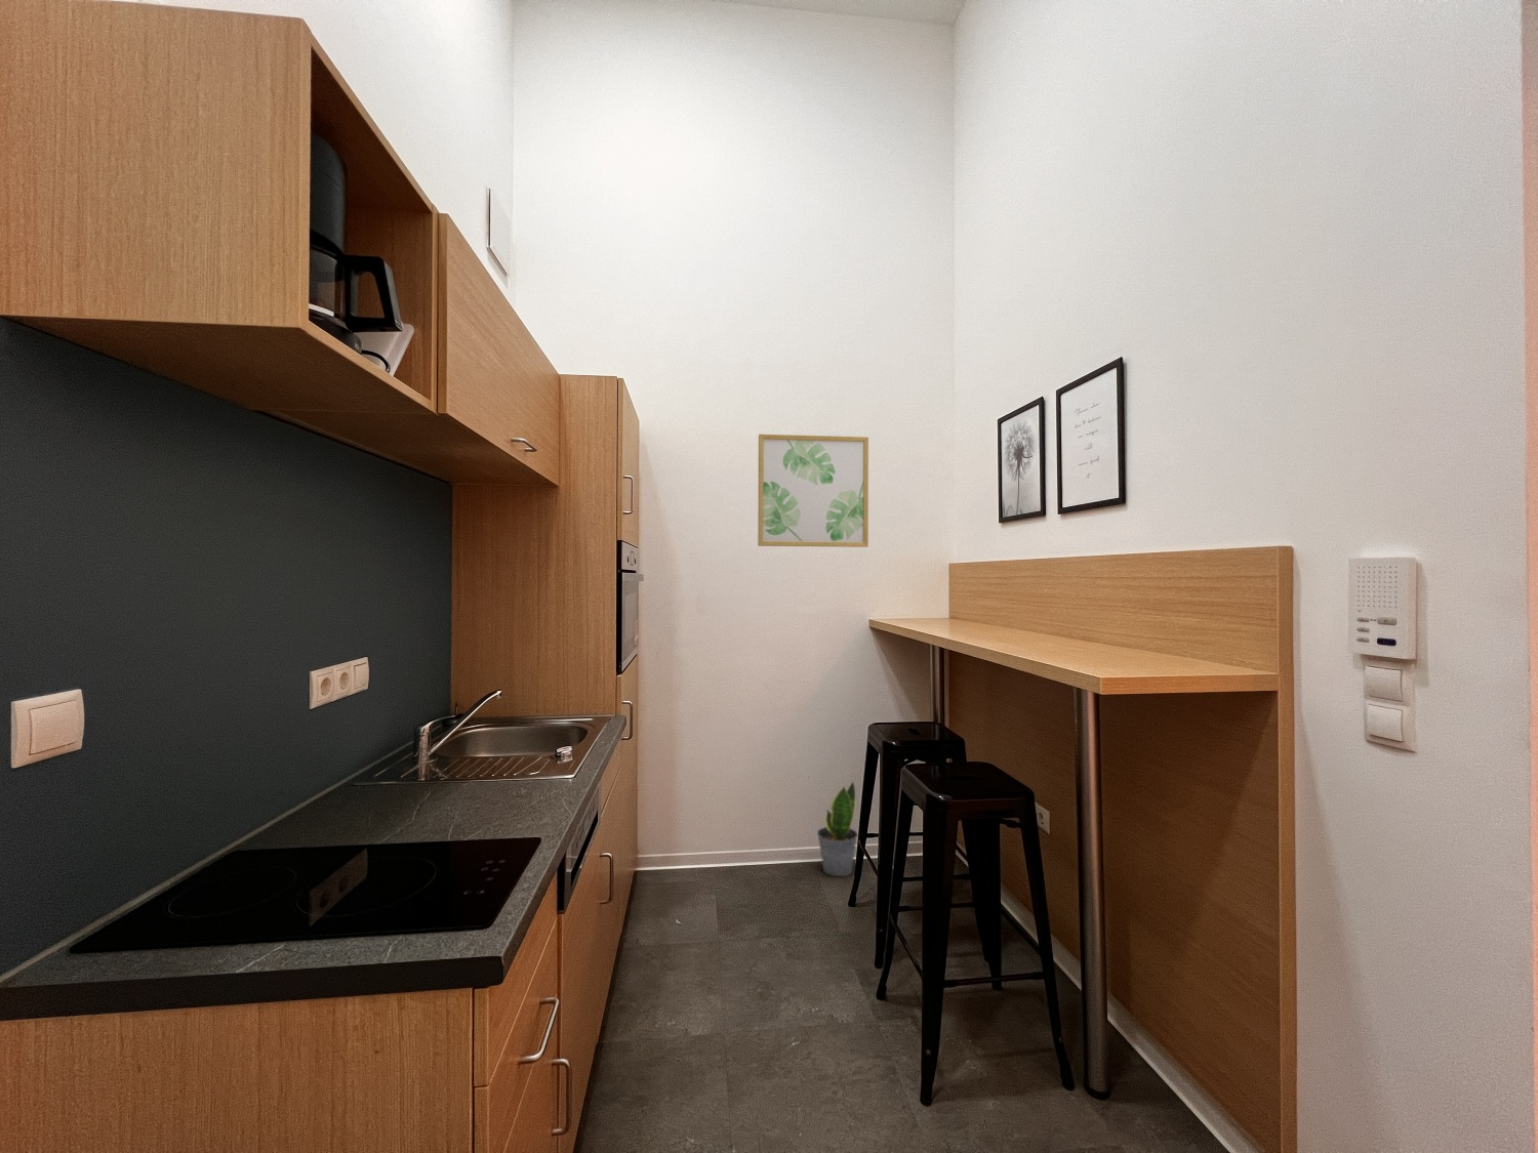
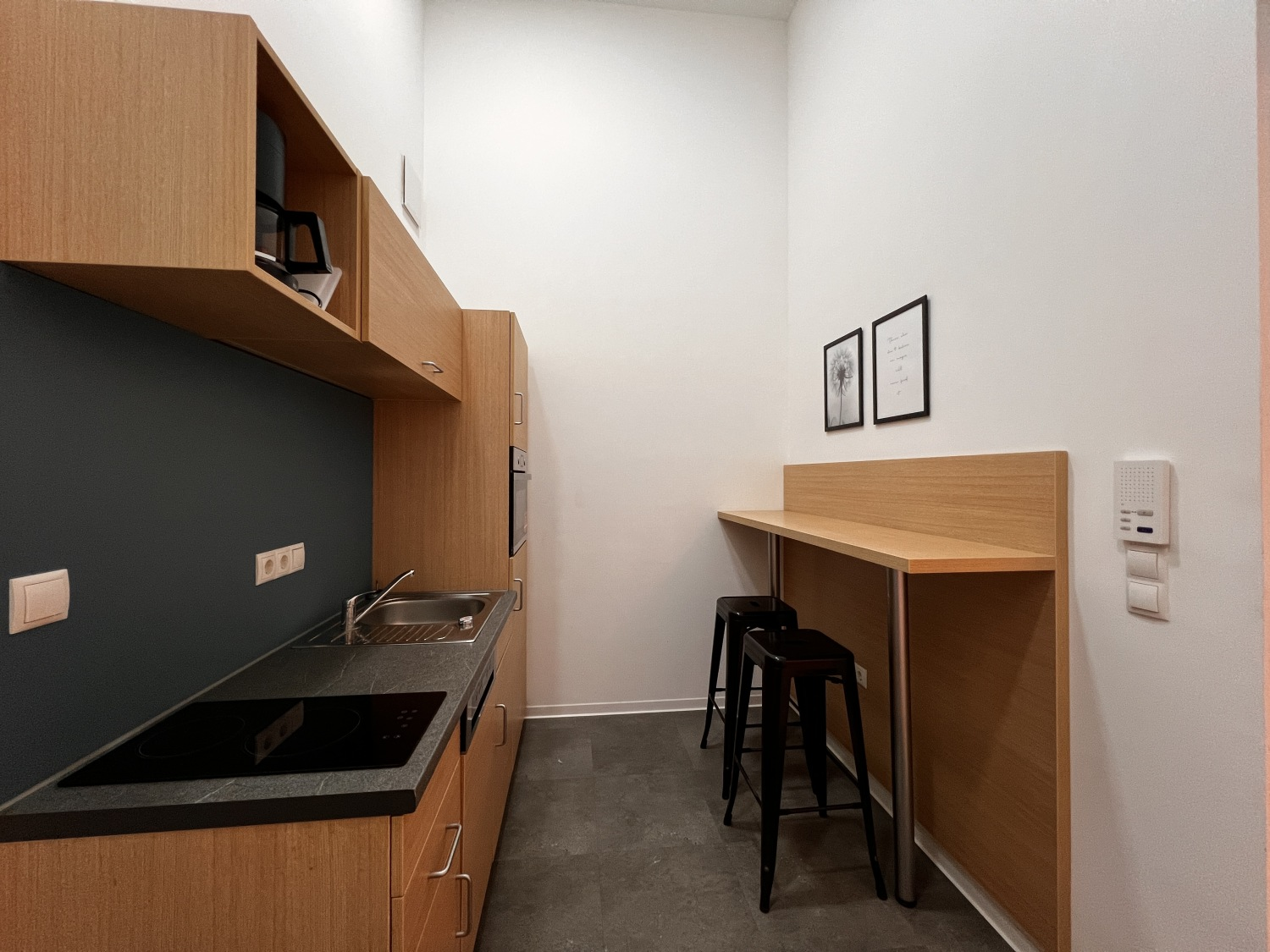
- potted plant [816,780,860,877]
- wall art [757,434,870,549]
